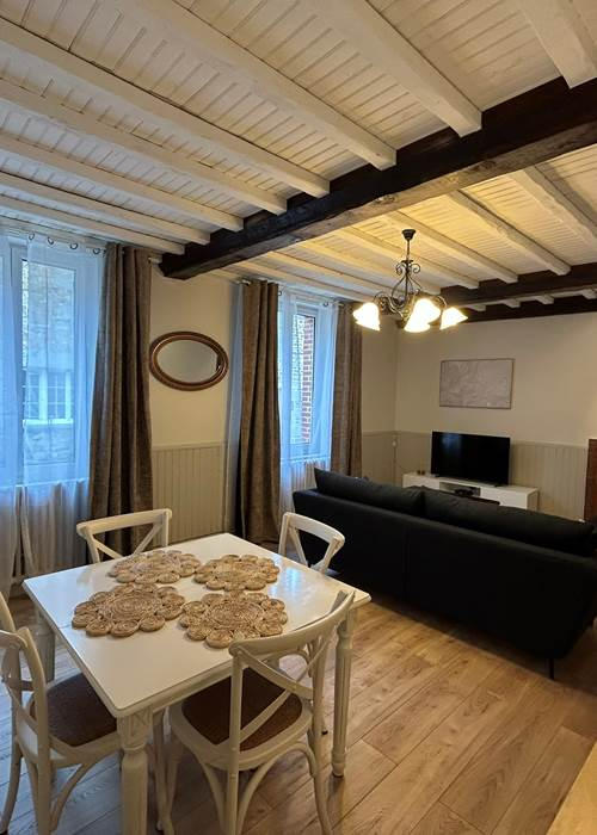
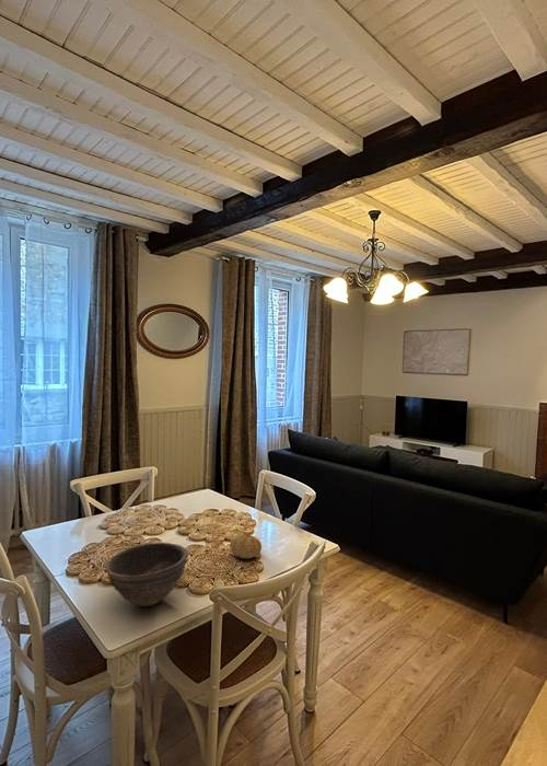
+ bowl [105,542,189,607]
+ fruit [229,533,263,559]
